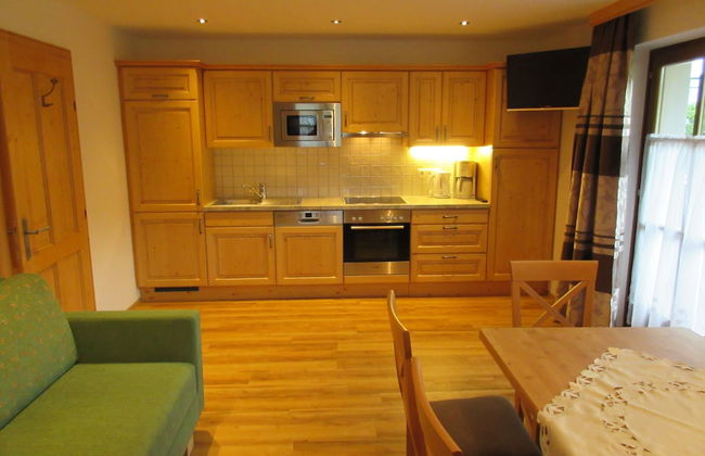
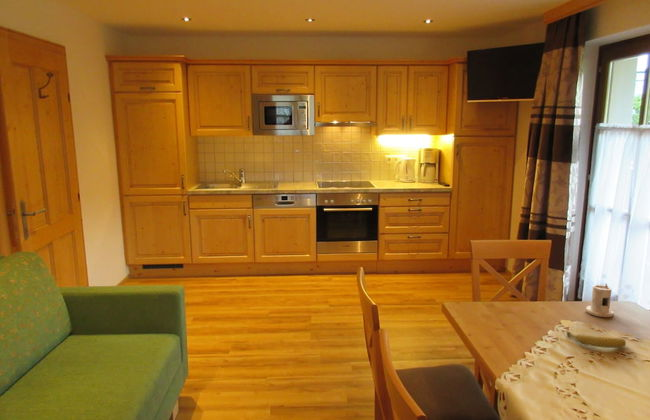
+ candle [585,283,615,318]
+ fruit [565,331,627,349]
